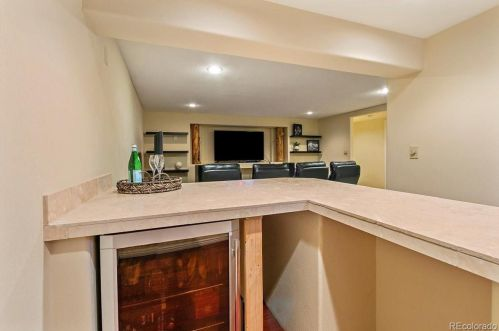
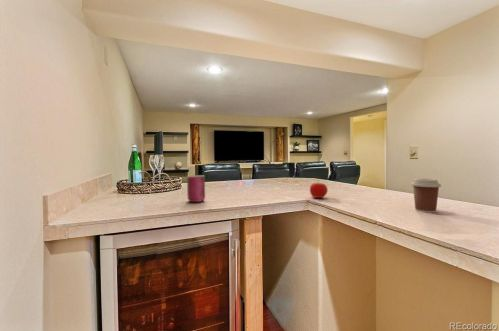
+ can [186,174,206,203]
+ coffee cup [410,178,442,214]
+ fruit [309,180,329,199]
